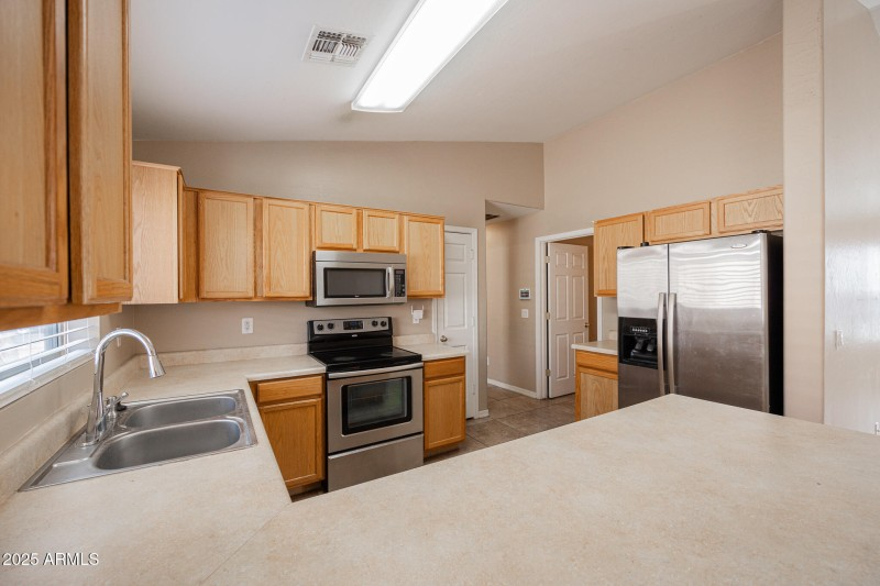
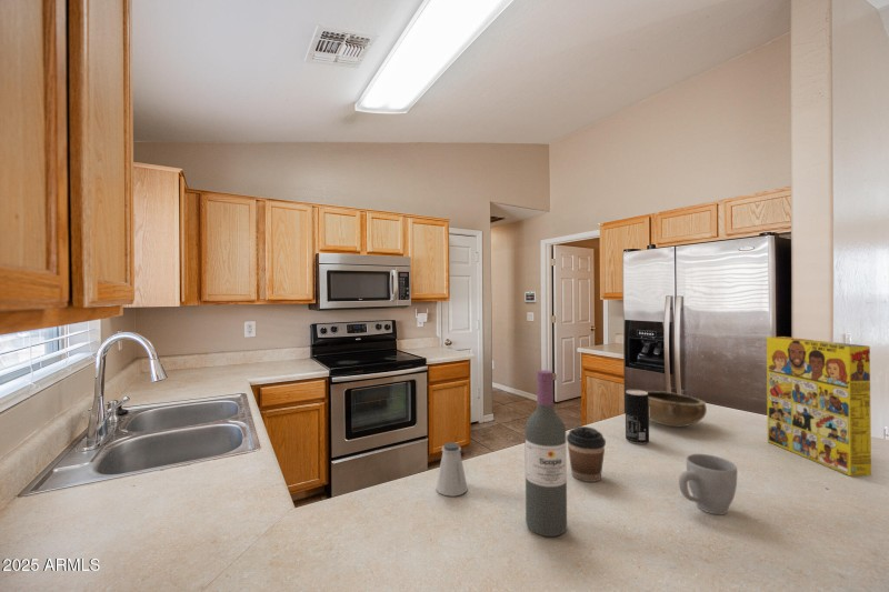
+ saltshaker [434,441,468,498]
+ cereal box [766,335,872,478]
+ mug [678,453,738,515]
+ bowl [645,390,708,429]
+ wine bottle [525,369,568,538]
+ beverage can [625,389,650,445]
+ coffee cup [566,425,607,483]
